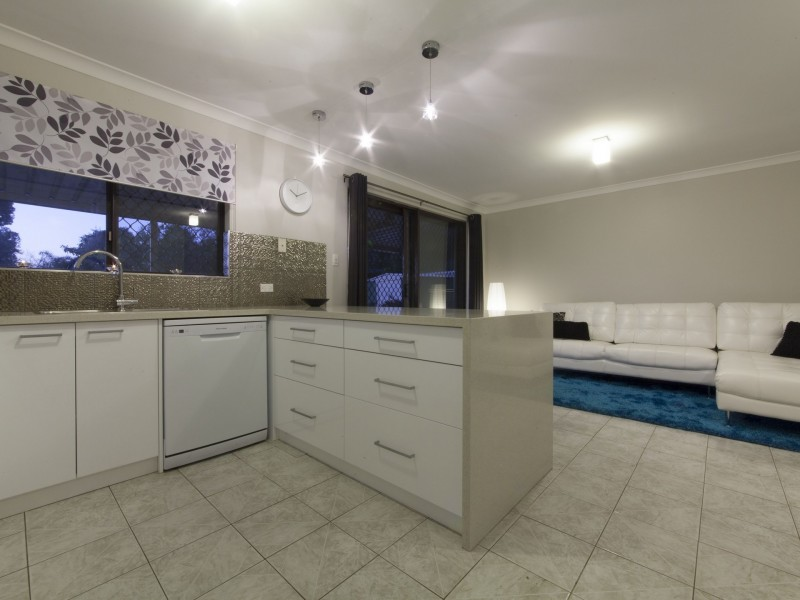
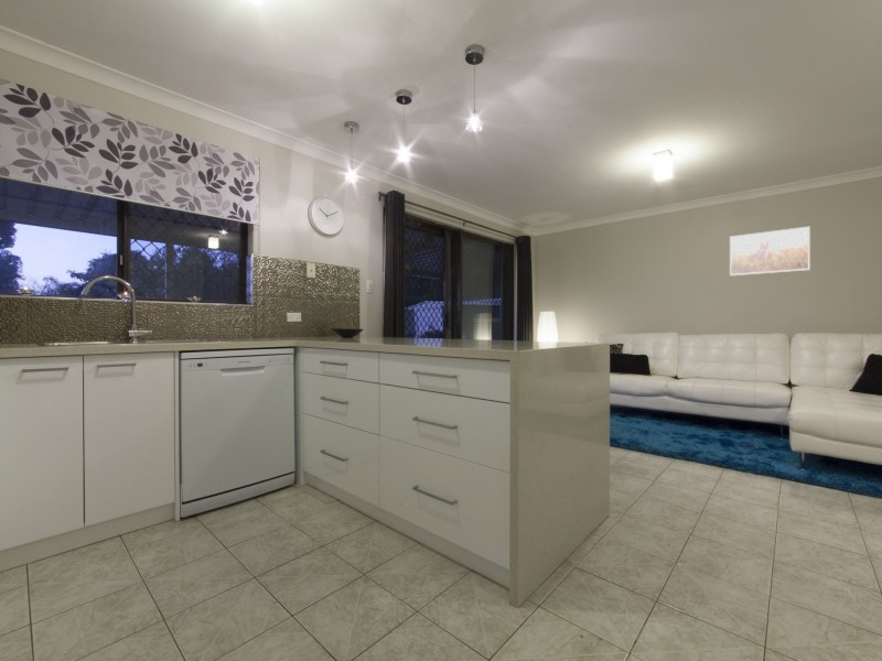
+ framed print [729,226,811,277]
